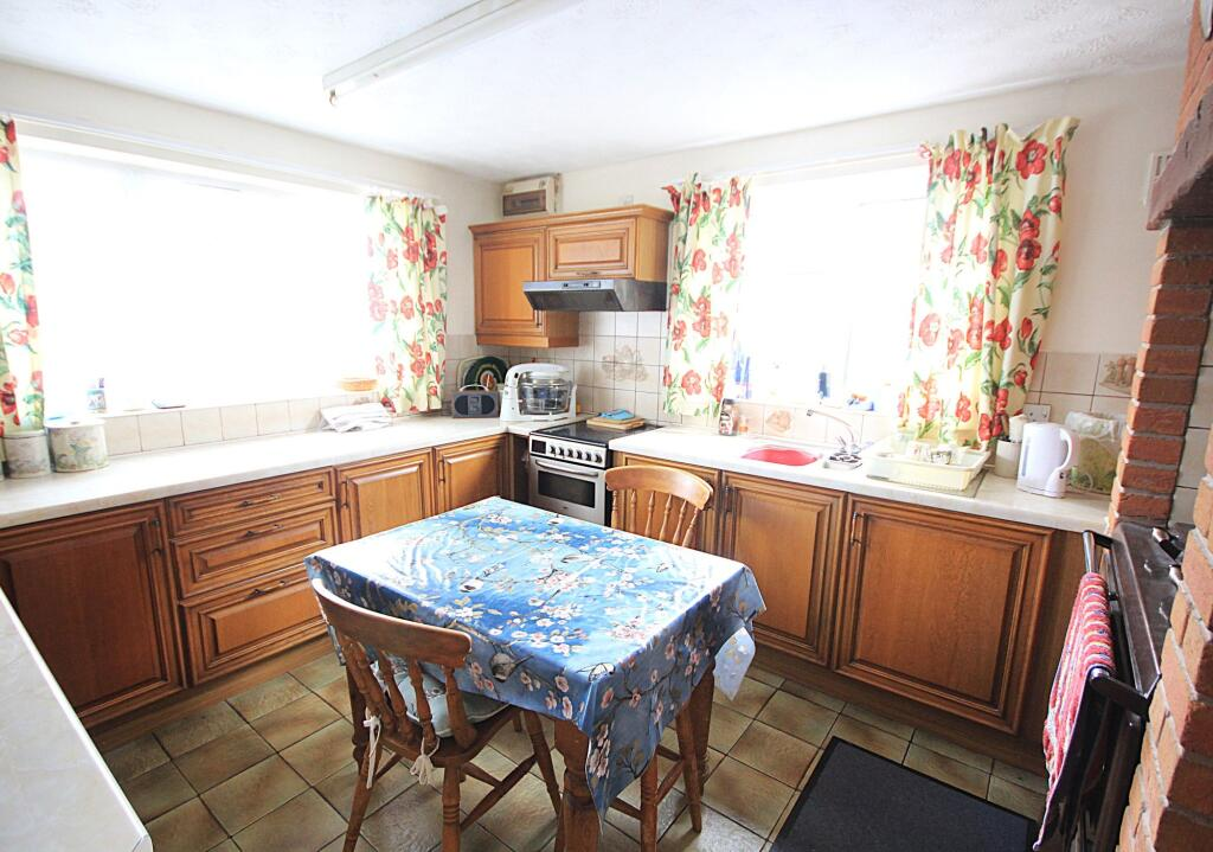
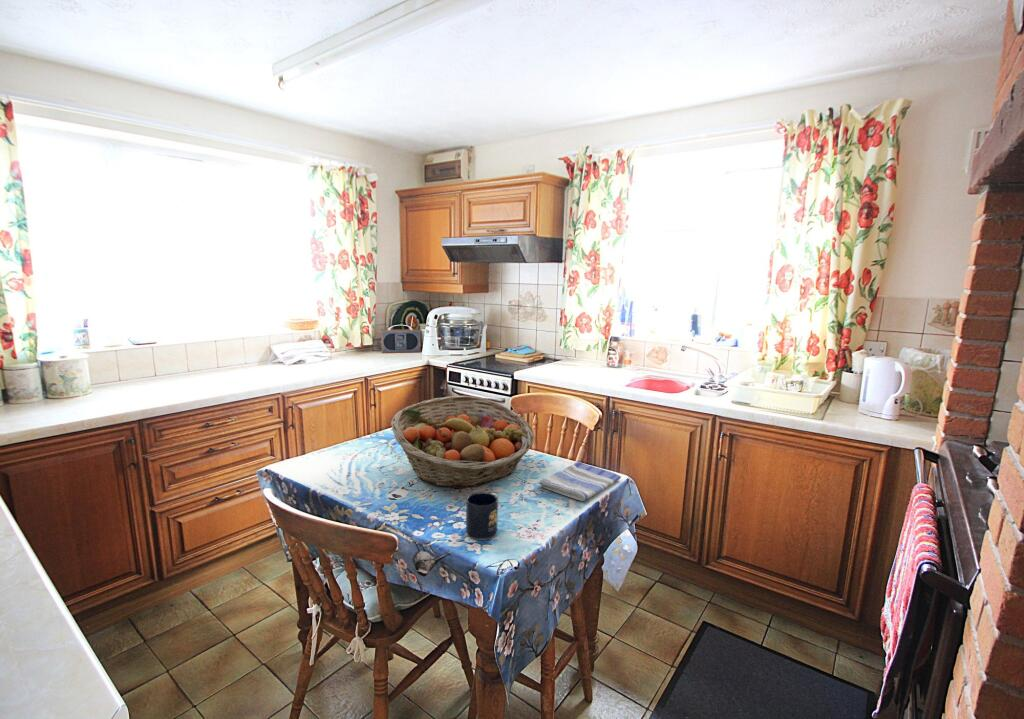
+ mug [465,491,500,541]
+ fruit basket [390,395,535,489]
+ dish towel [538,461,622,502]
